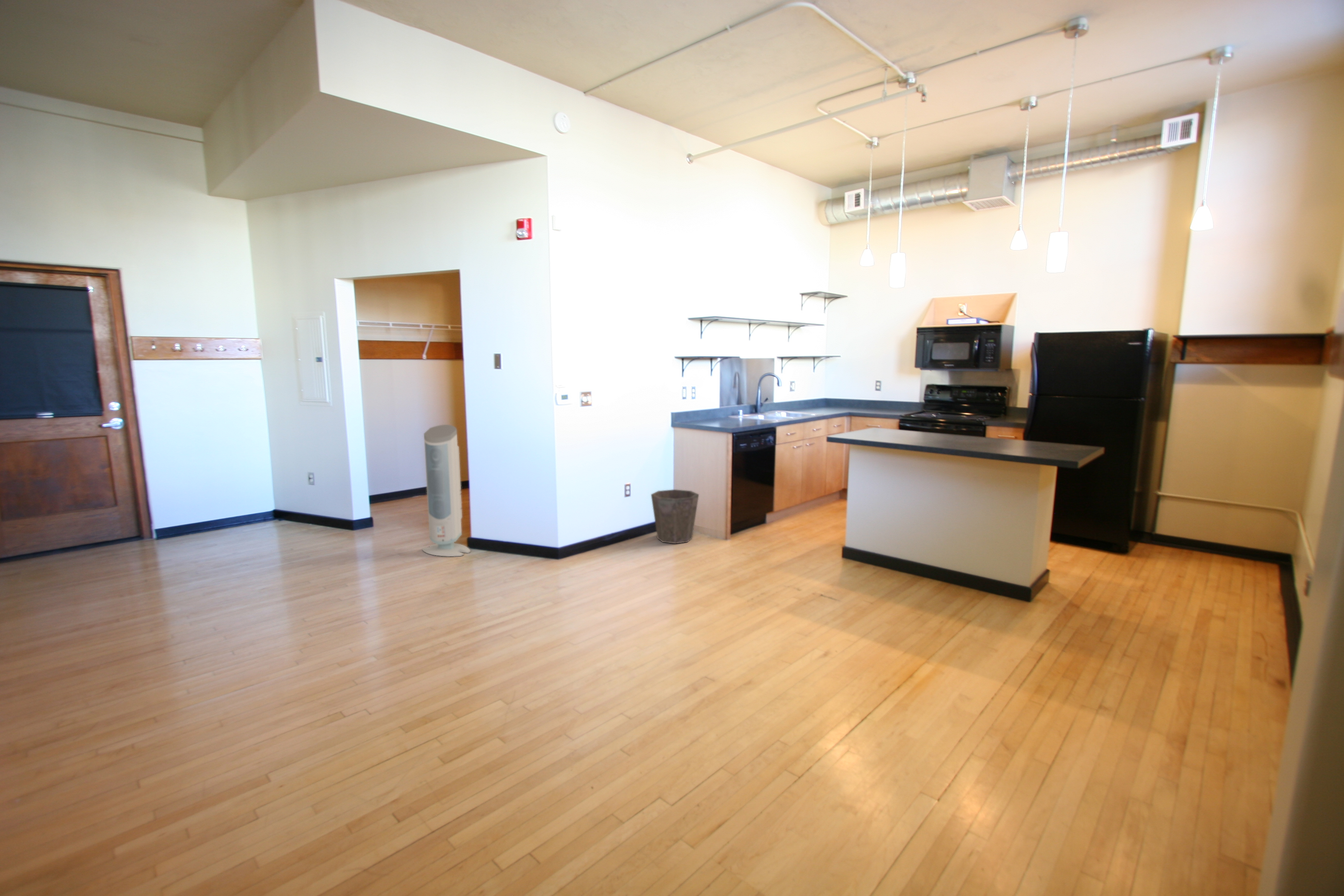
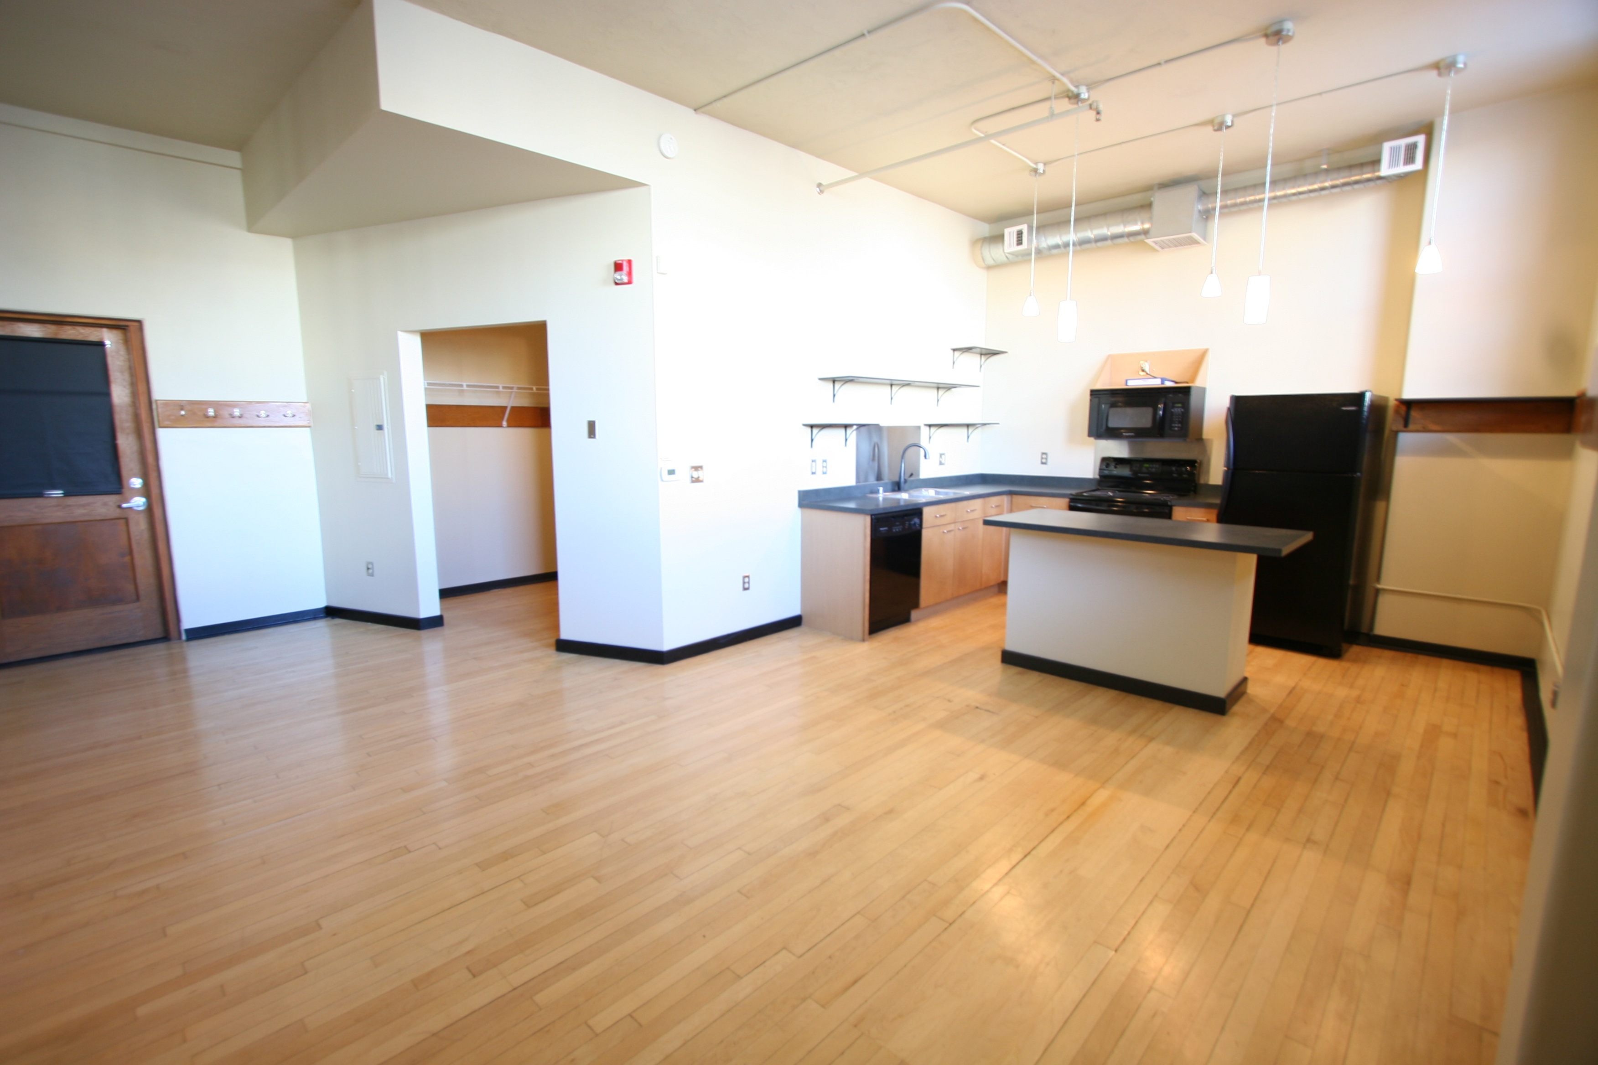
- waste bin [651,489,699,544]
- air purifier [422,424,471,557]
